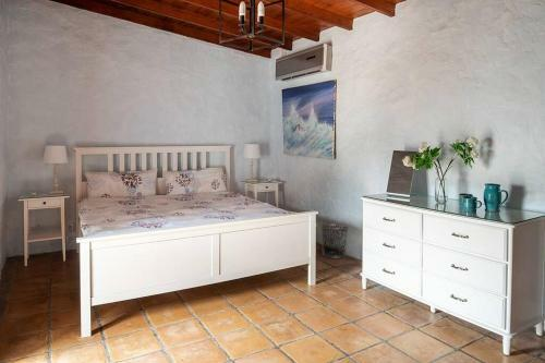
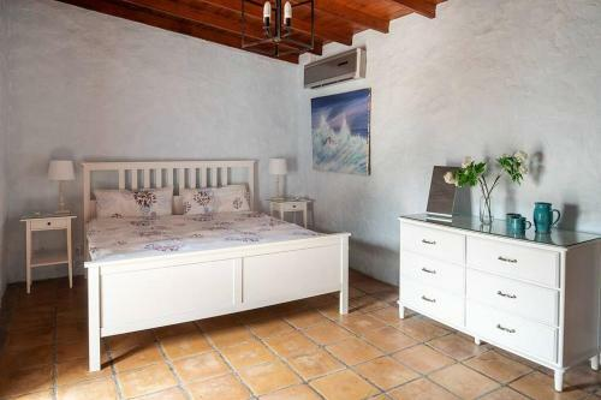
- waste bin [319,223,349,259]
